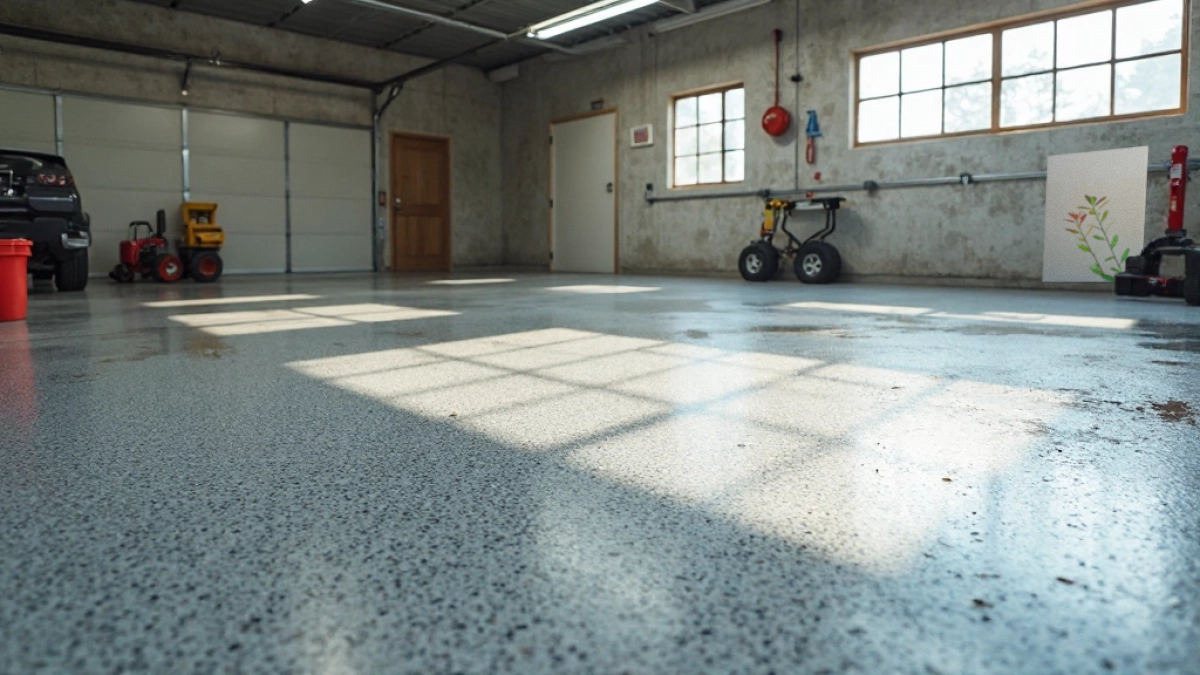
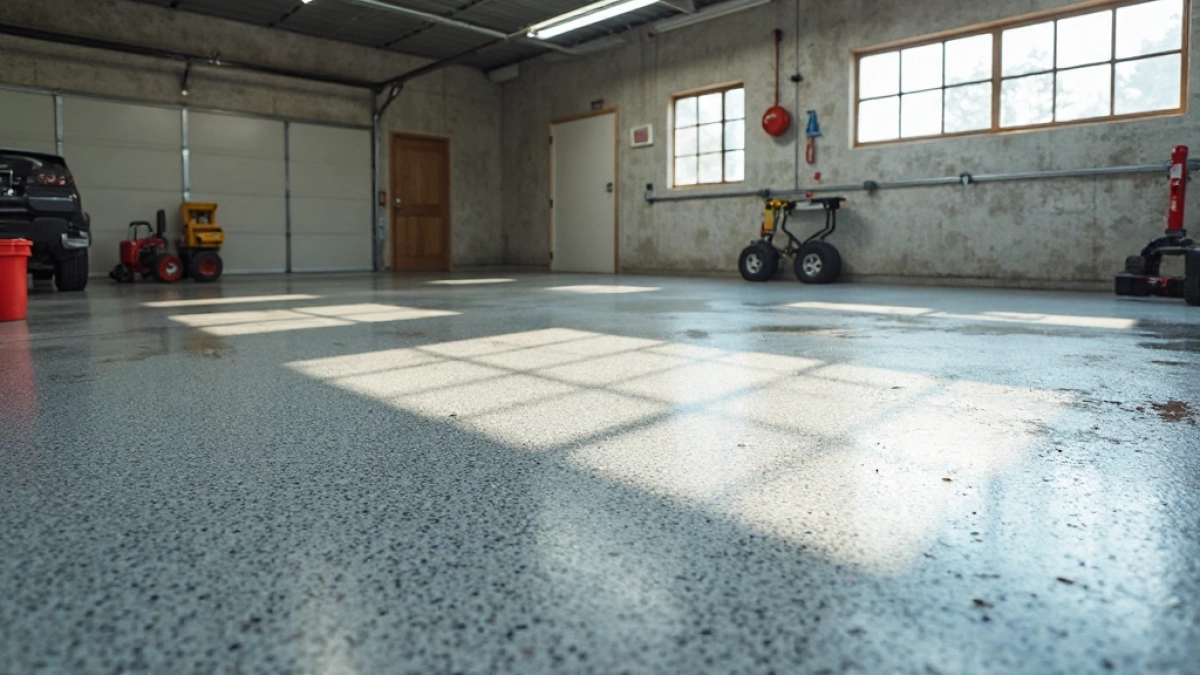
- wall art [1041,145,1149,283]
